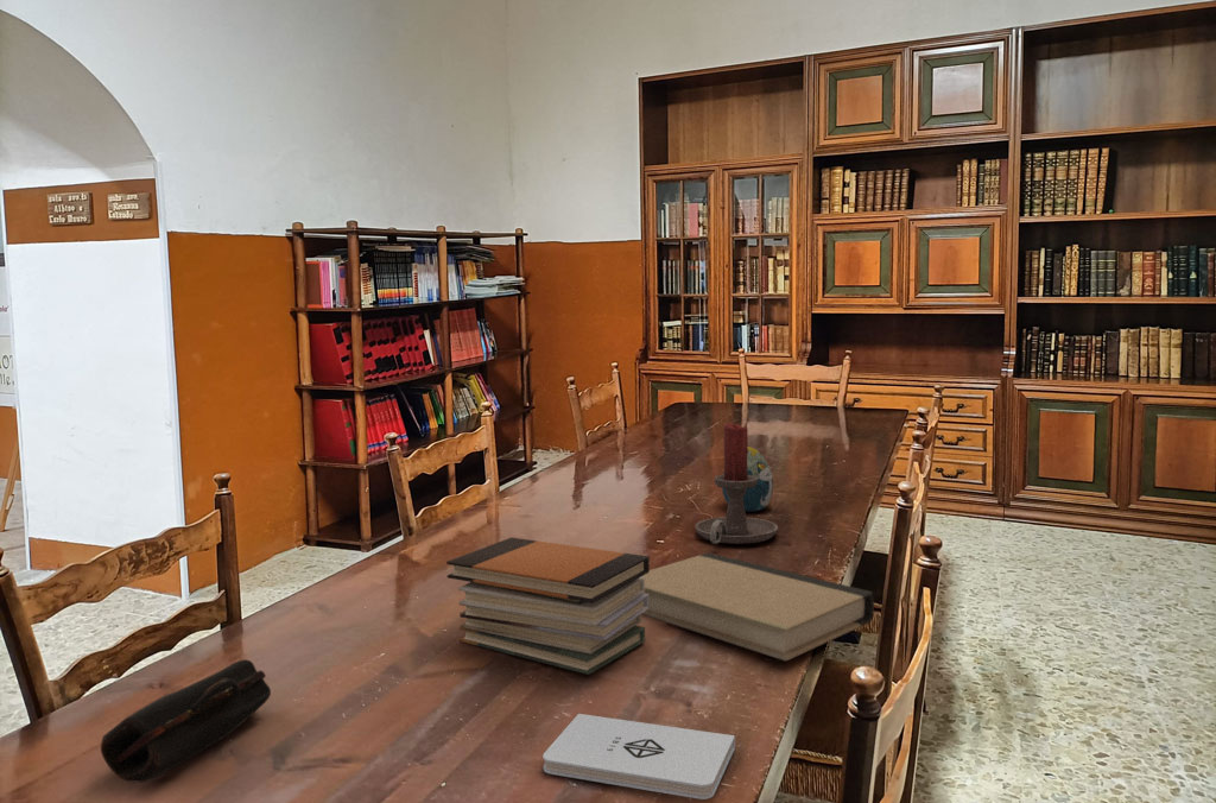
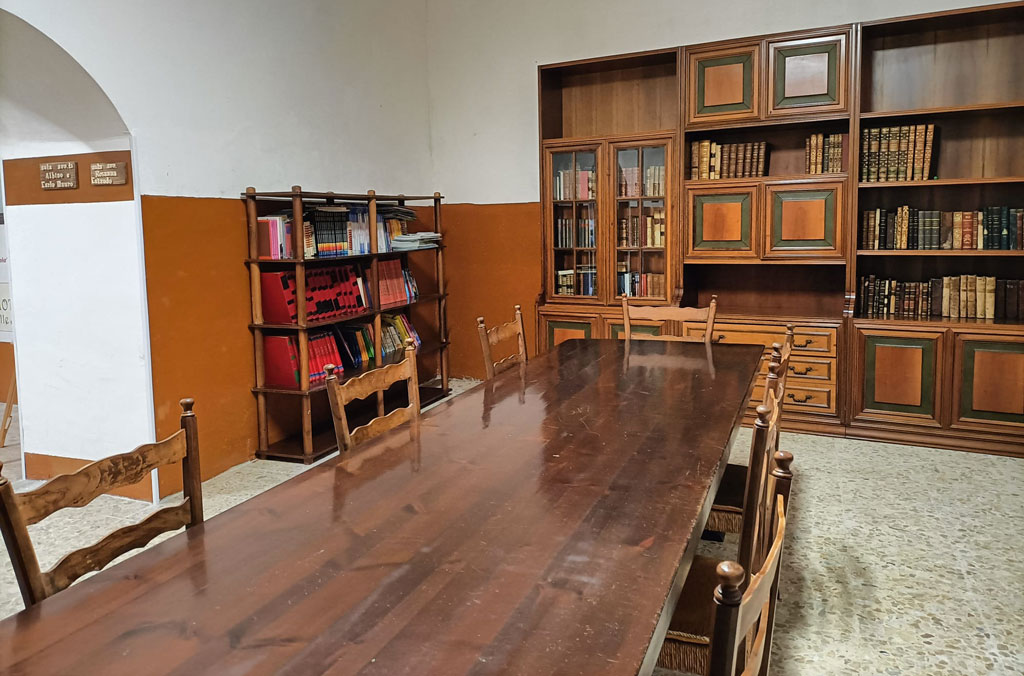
- candle holder [695,422,779,545]
- book [641,551,875,662]
- decorative egg [721,445,774,512]
- notepad [542,713,736,801]
- book stack [445,537,651,676]
- pencil case [100,658,272,783]
